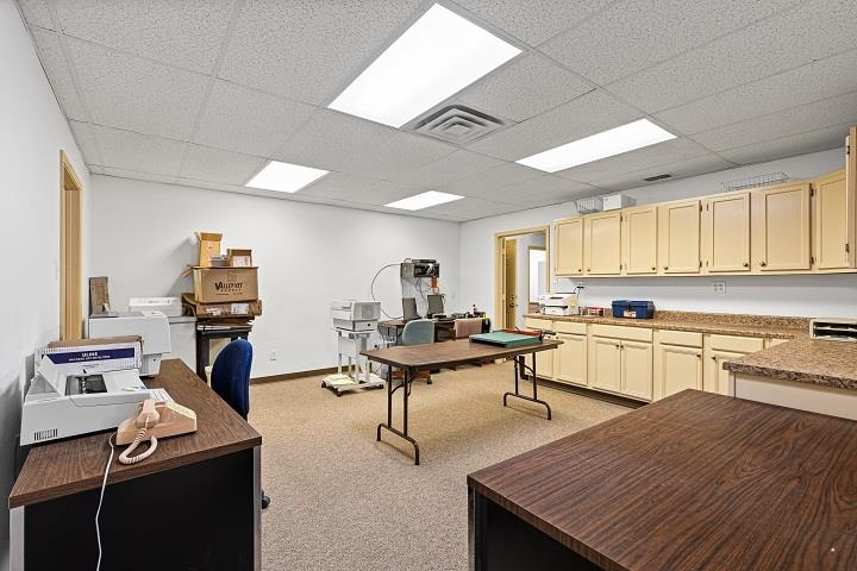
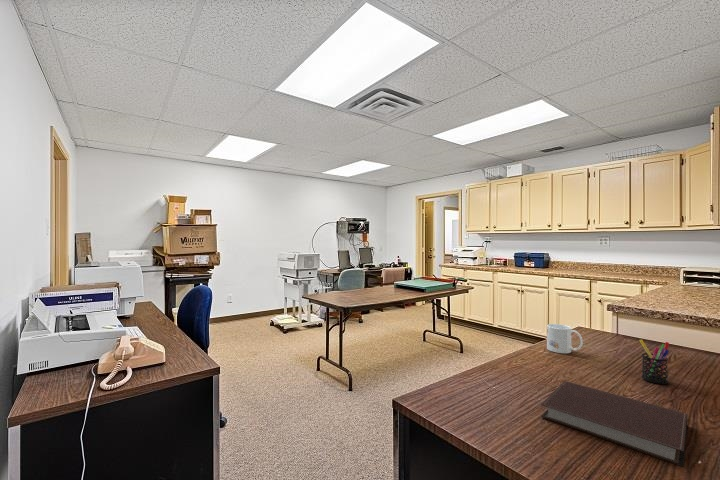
+ pen holder [639,339,670,385]
+ notebook [540,380,688,468]
+ mug [546,323,584,354]
